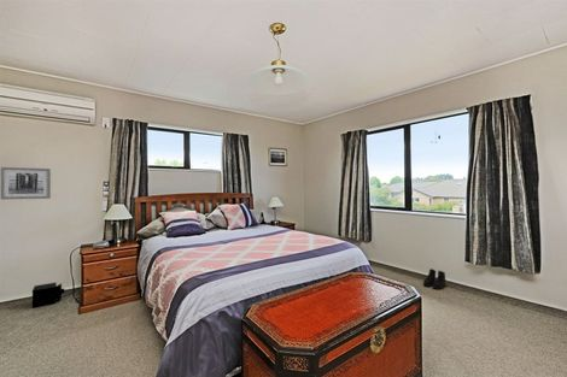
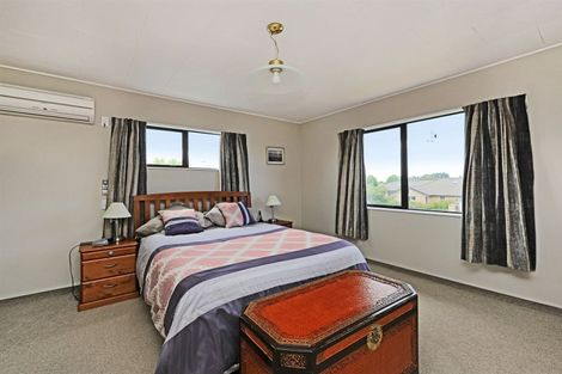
- wall art [0,166,52,200]
- speaker [31,282,65,310]
- boots [422,267,446,290]
